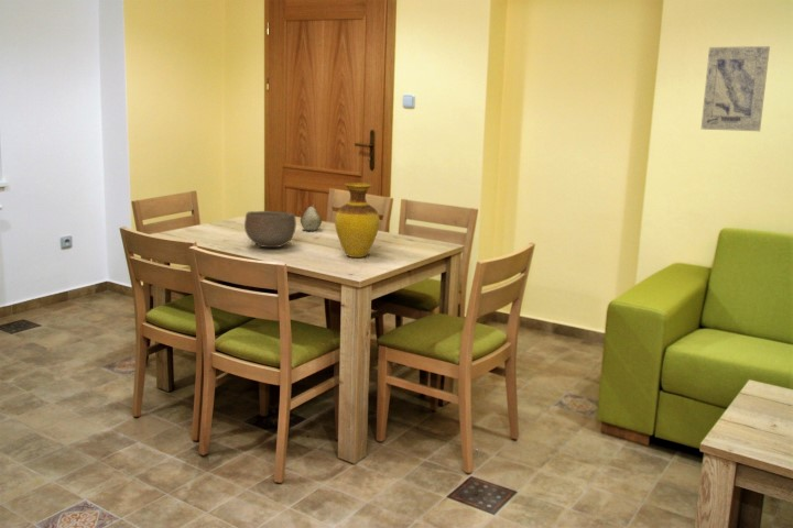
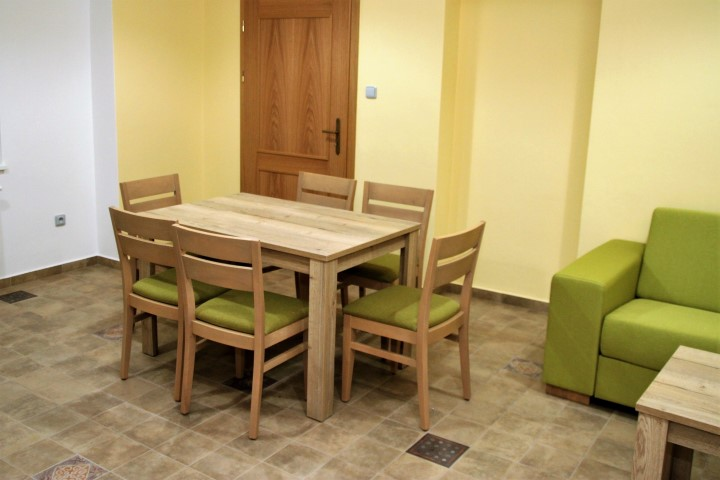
- wall art [700,45,771,132]
- fruit [300,204,323,232]
- vase [334,182,380,258]
- bowl [243,210,297,249]
